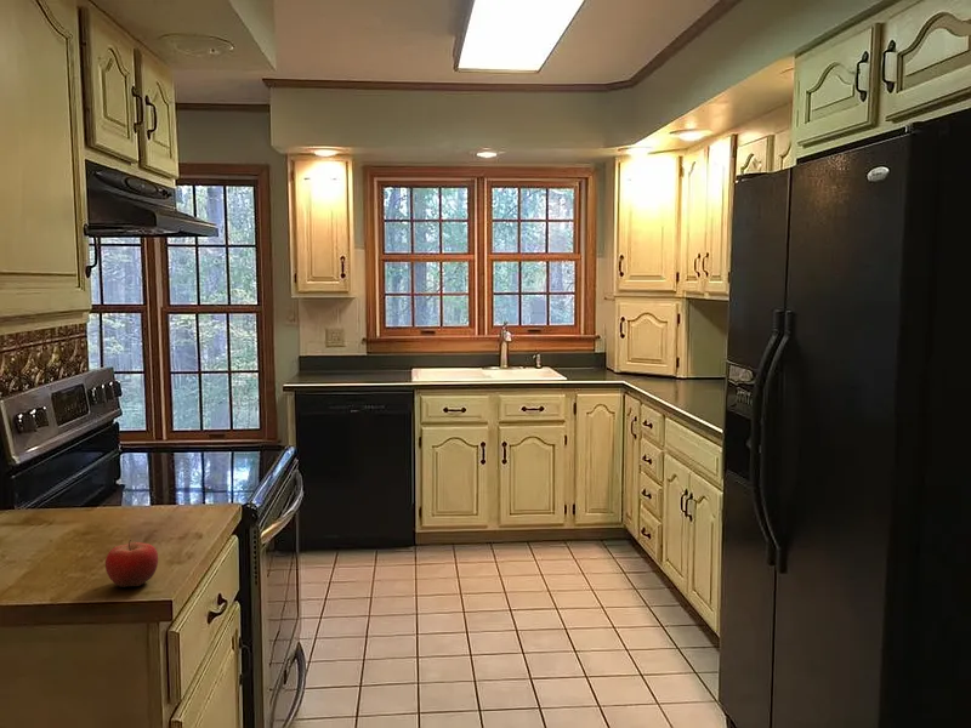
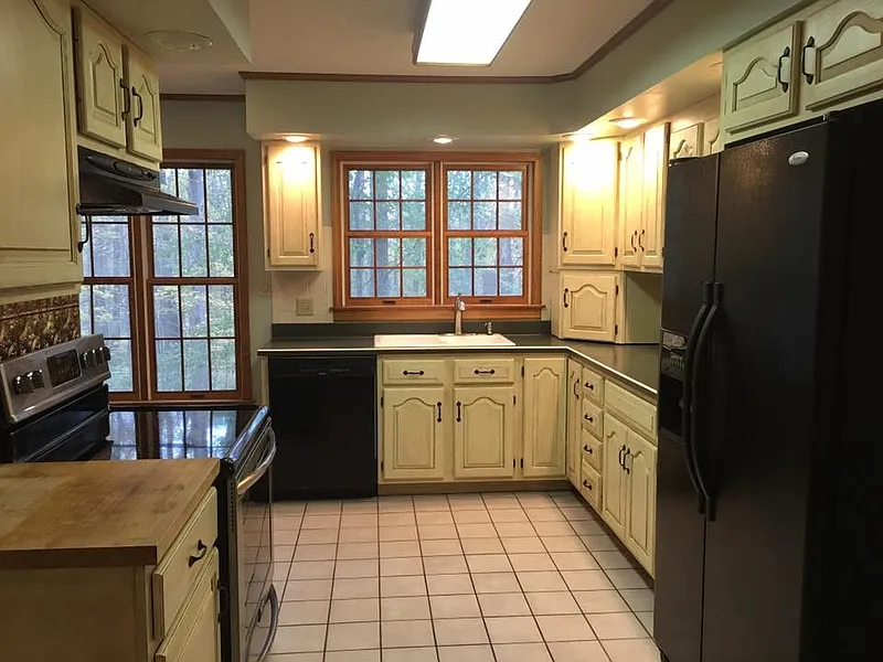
- fruit [104,539,159,588]
